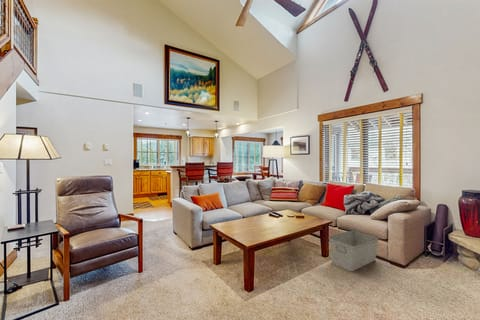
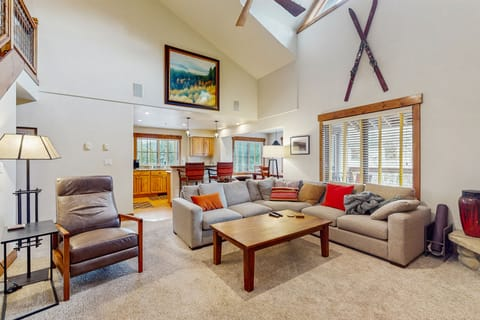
- storage bin [328,229,380,273]
